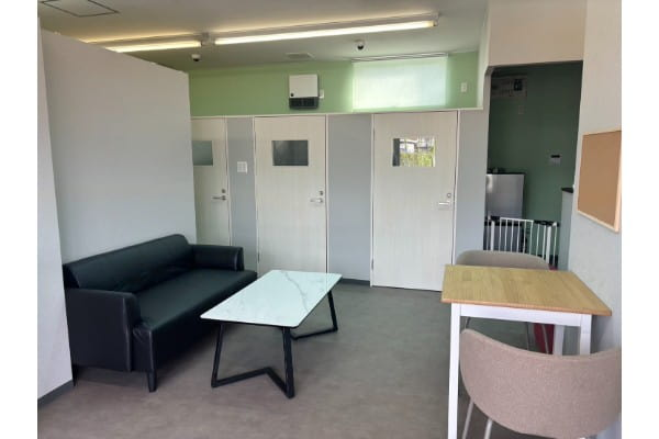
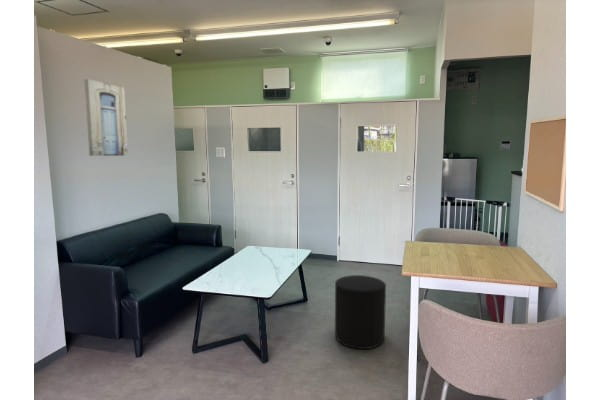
+ wall art [83,78,129,157]
+ stool [334,274,387,350]
